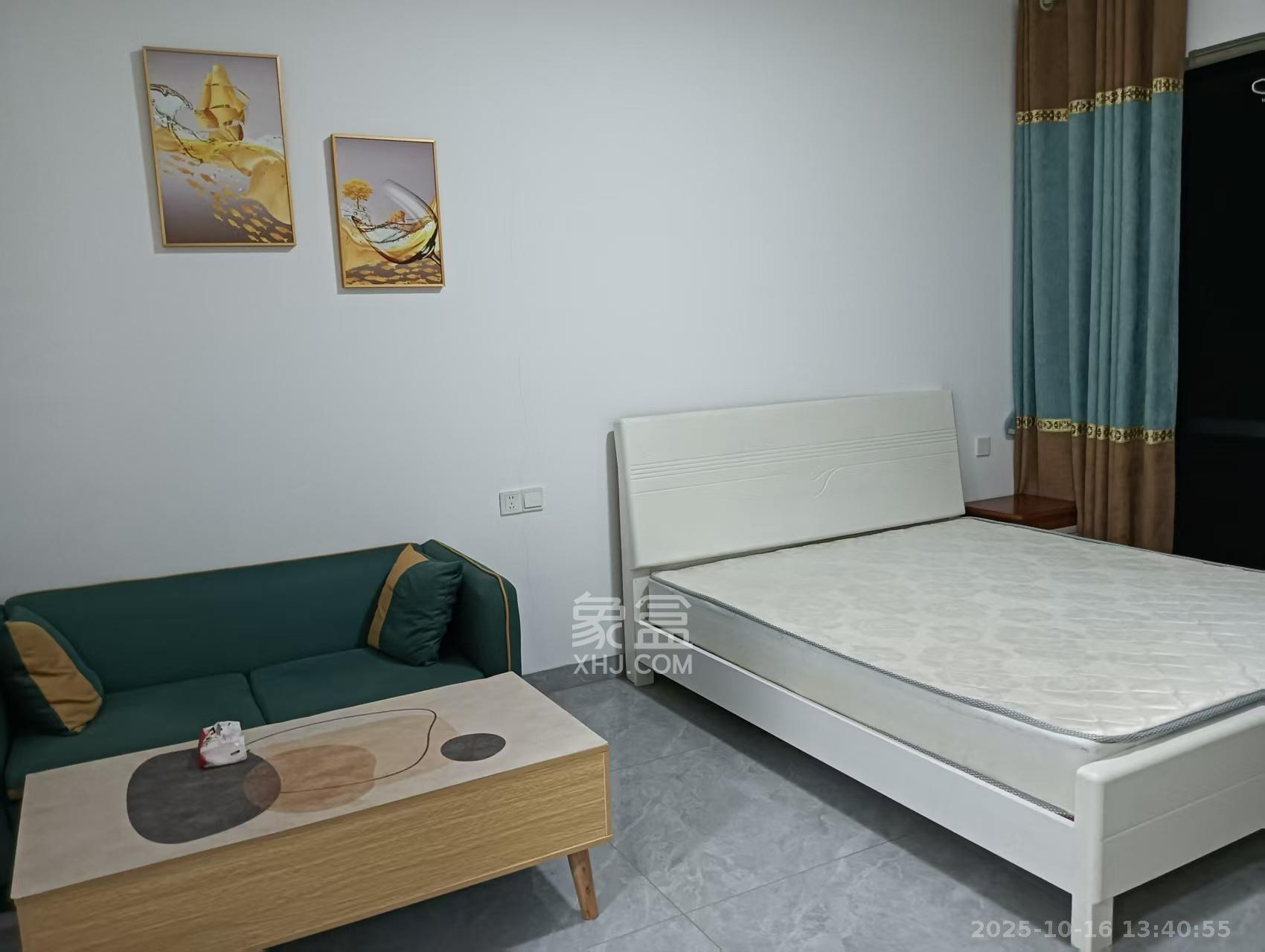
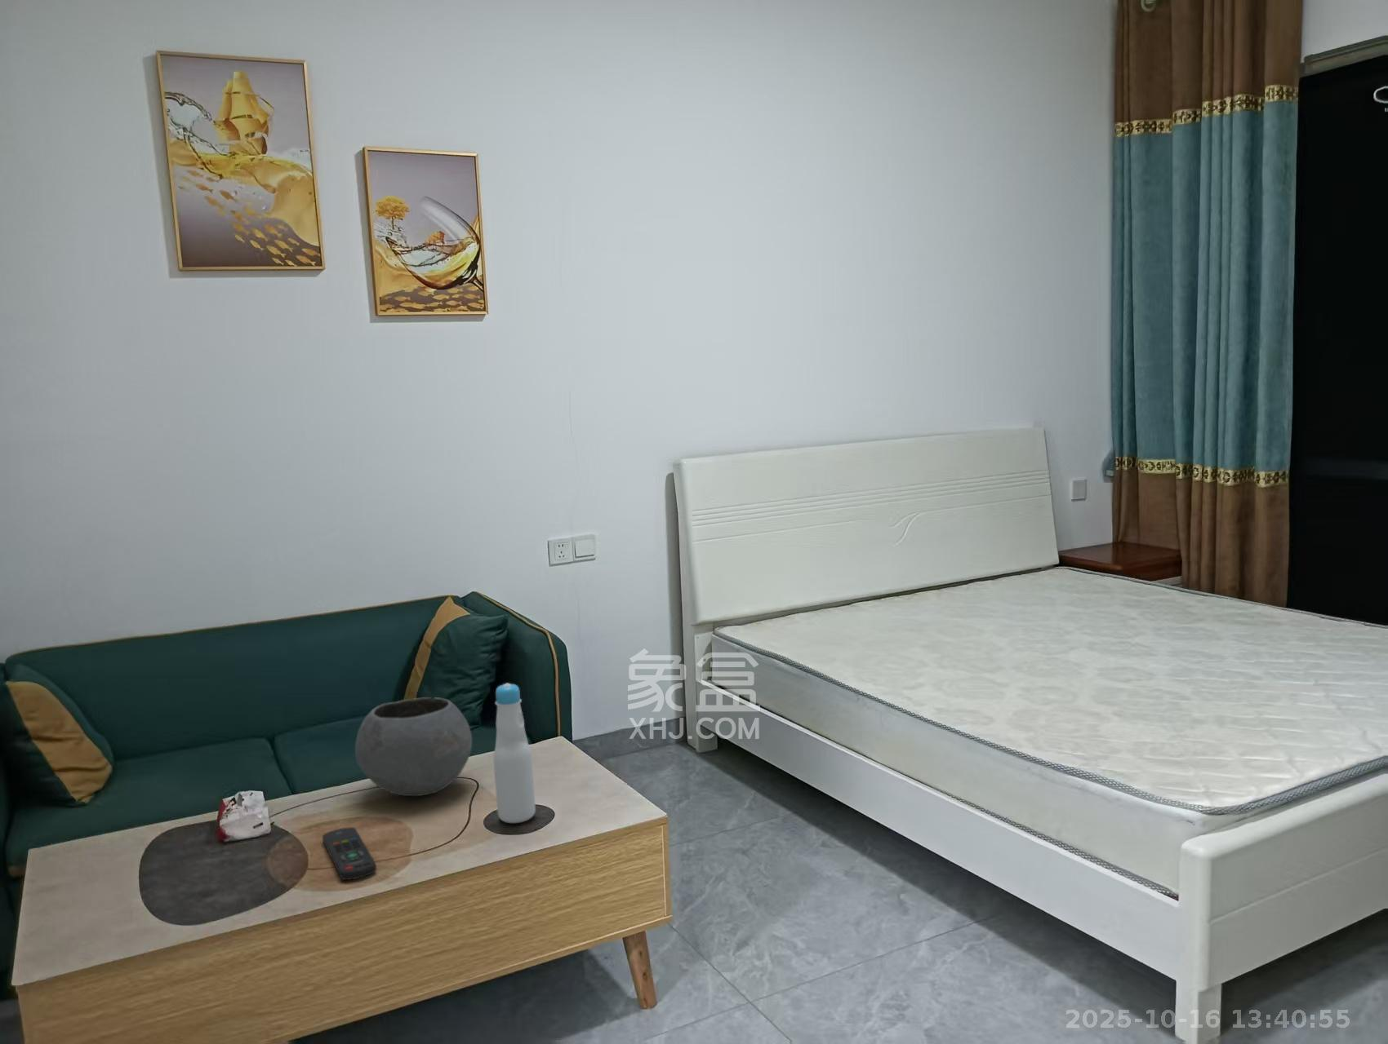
+ bowl [354,696,473,797]
+ bottle [493,683,537,824]
+ remote control [321,826,377,881]
